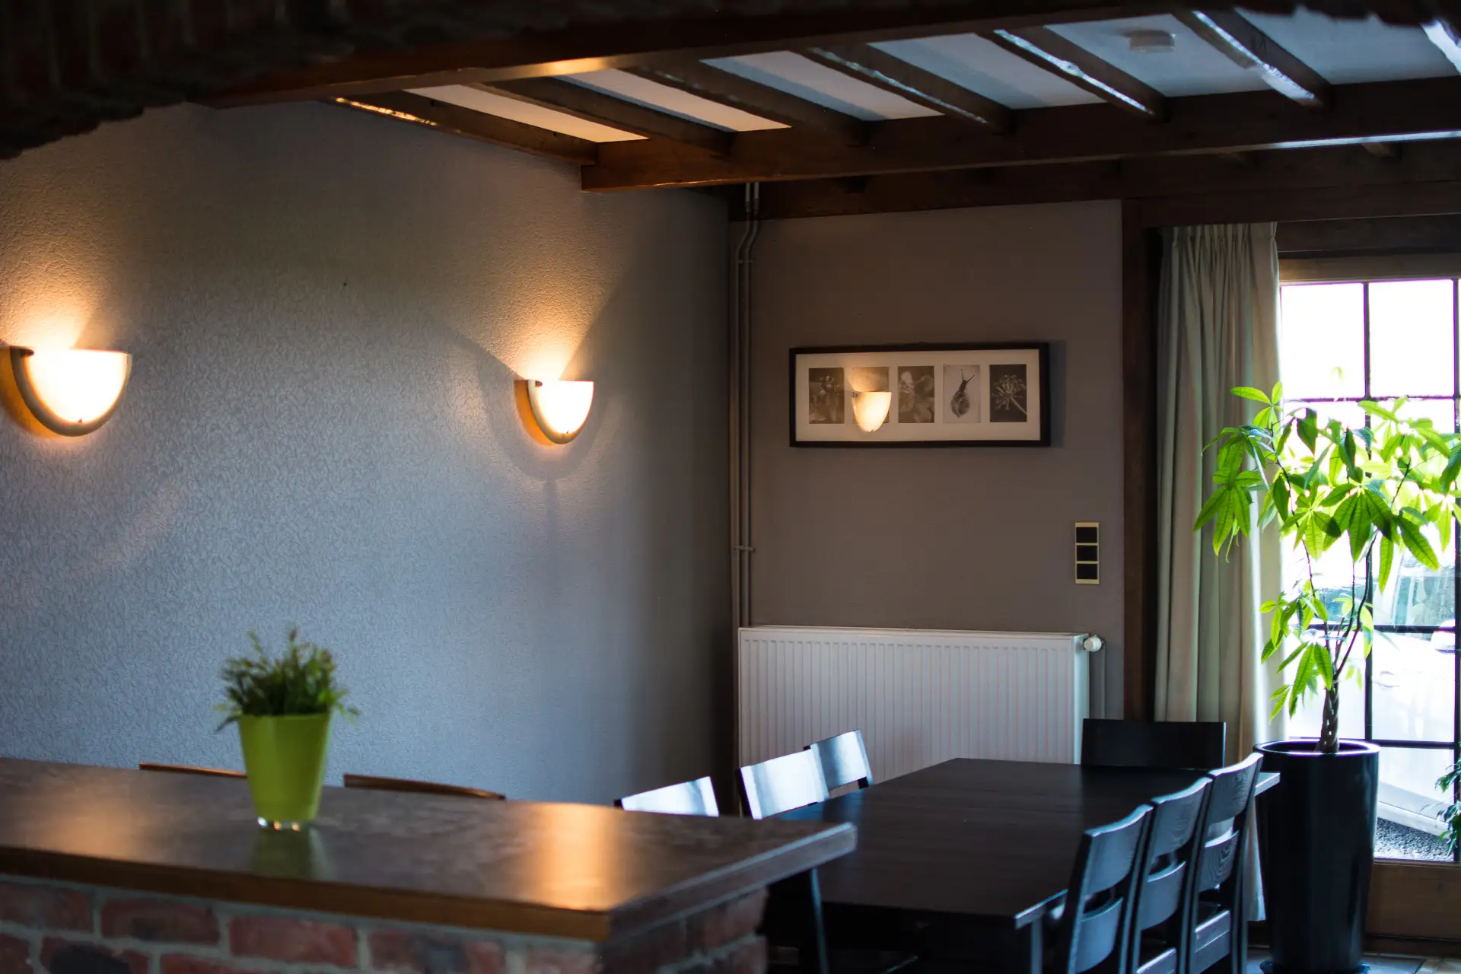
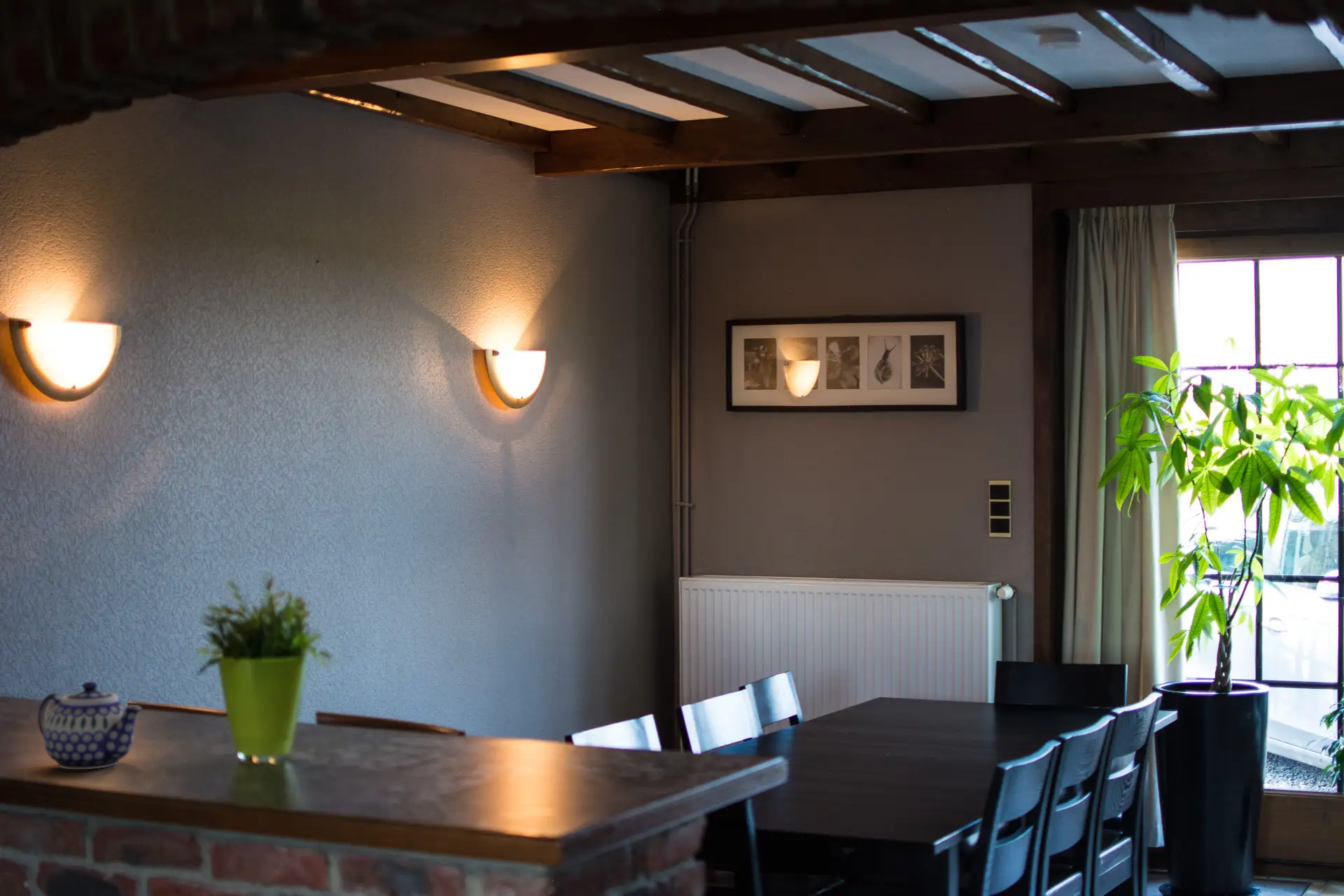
+ teapot [37,681,144,770]
